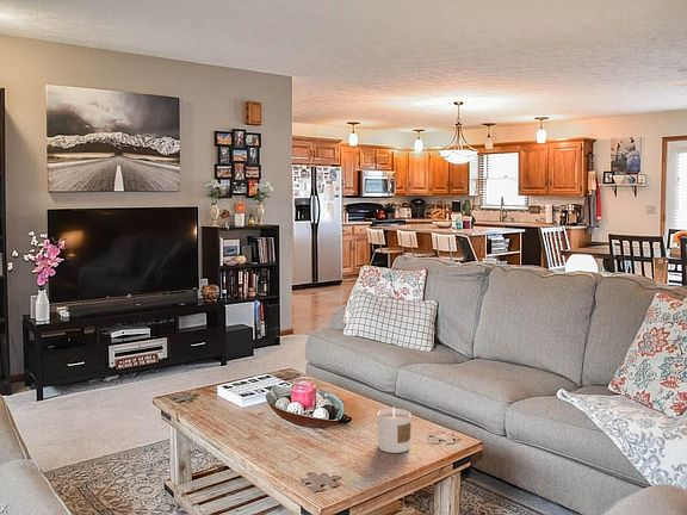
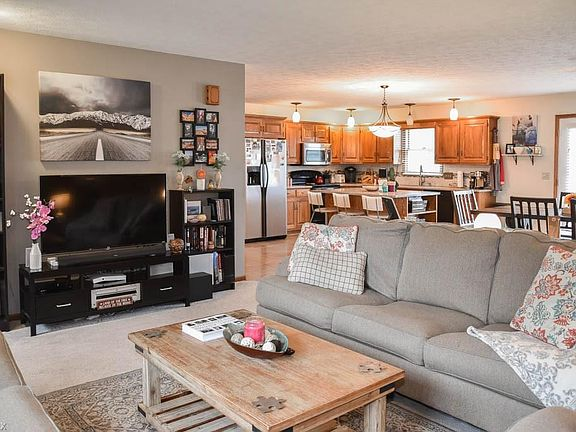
- candle [376,405,413,454]
